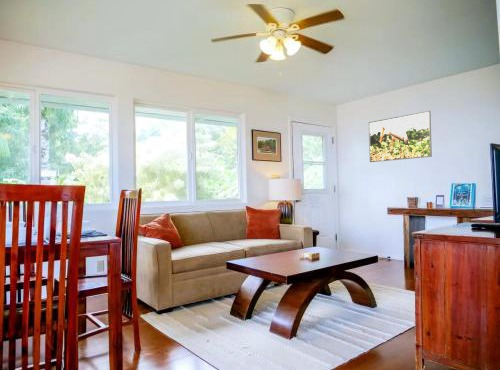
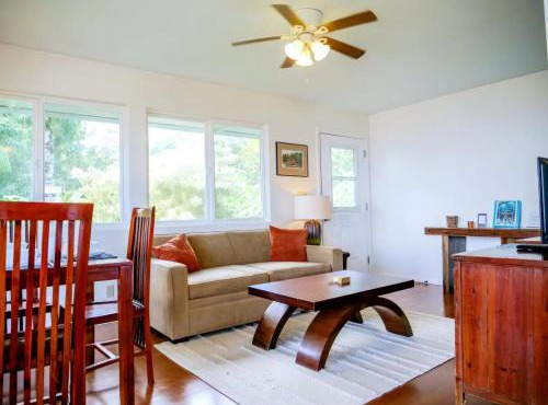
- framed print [368,110,433,163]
